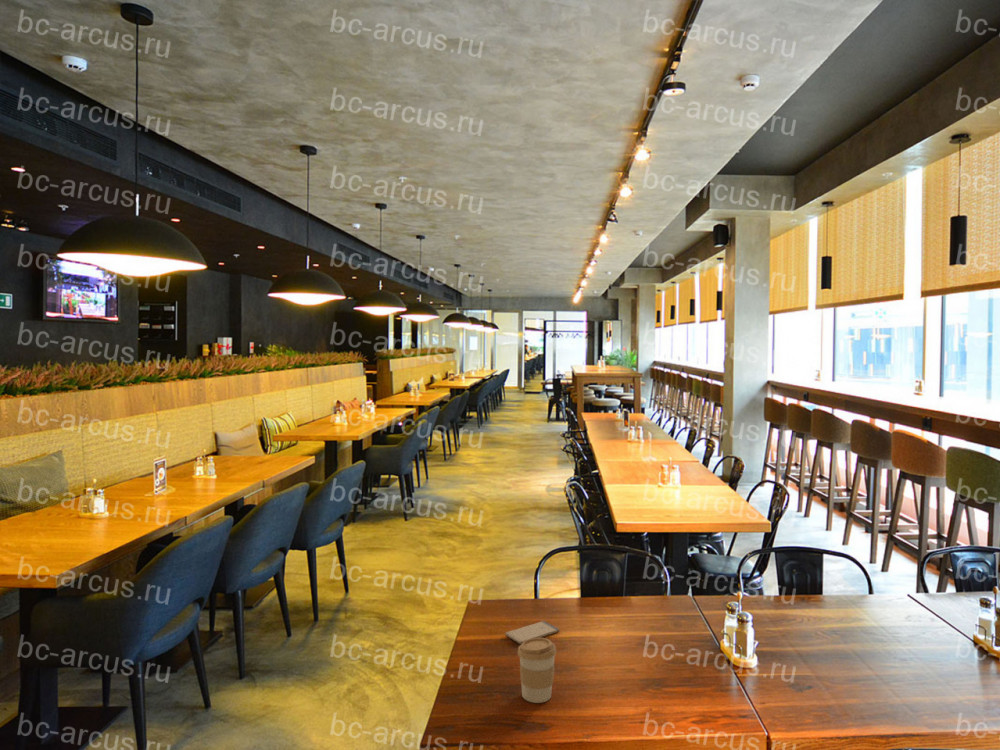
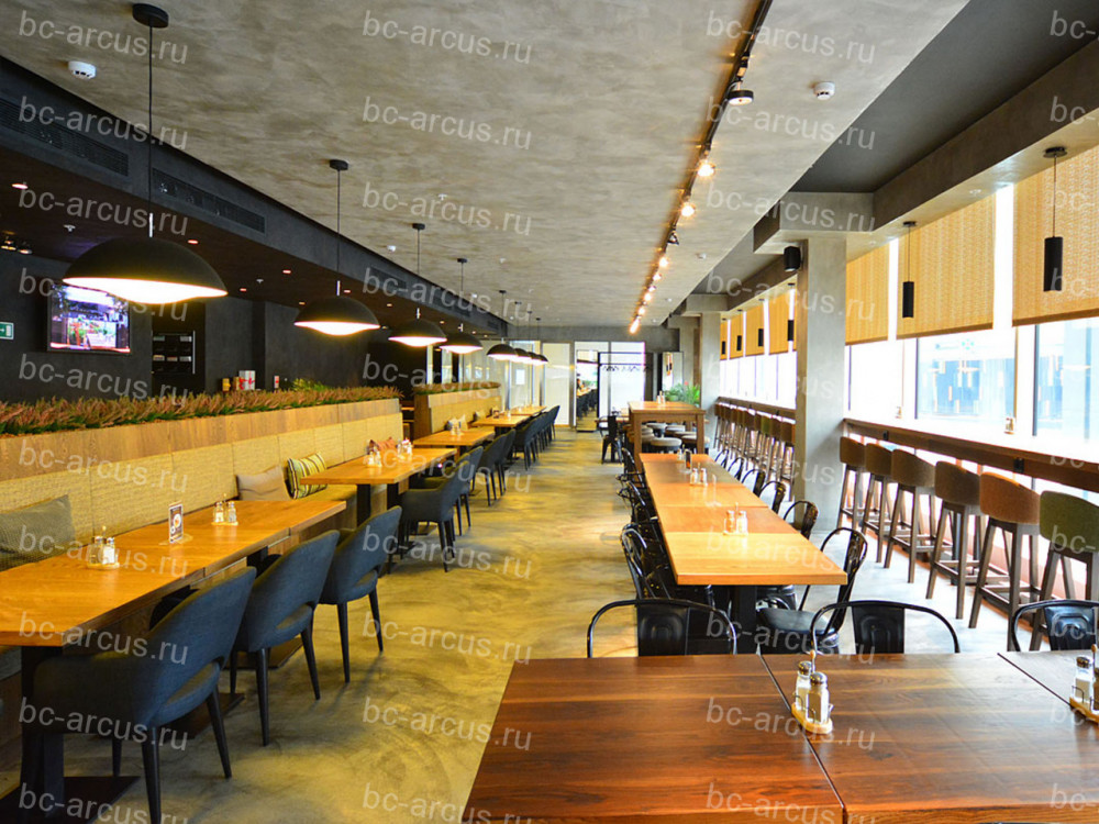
- coffee cup [517,637,557,704]
- smartphone [504,620,561,645]
